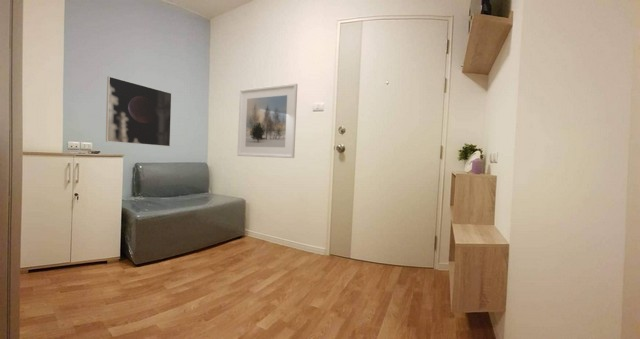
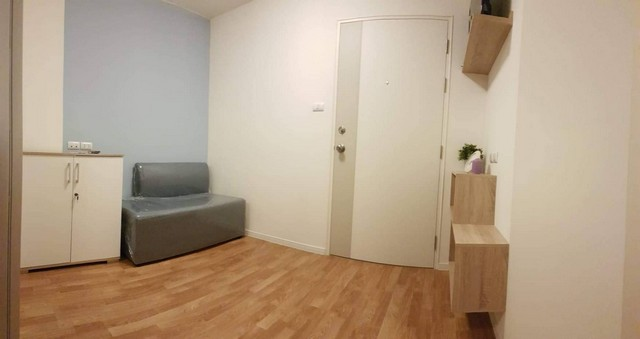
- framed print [236,83,299,159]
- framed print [105,75,173,147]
